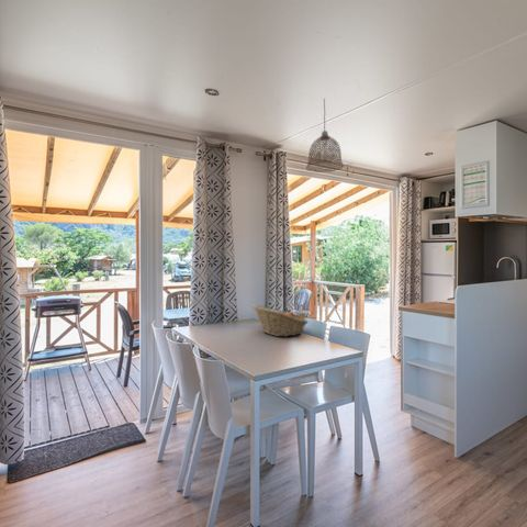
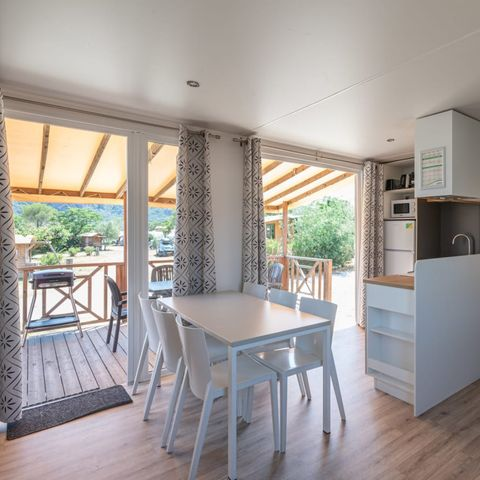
- fruit basket [251,304,310,338]
- pendant lamp [305,98,345,173]
